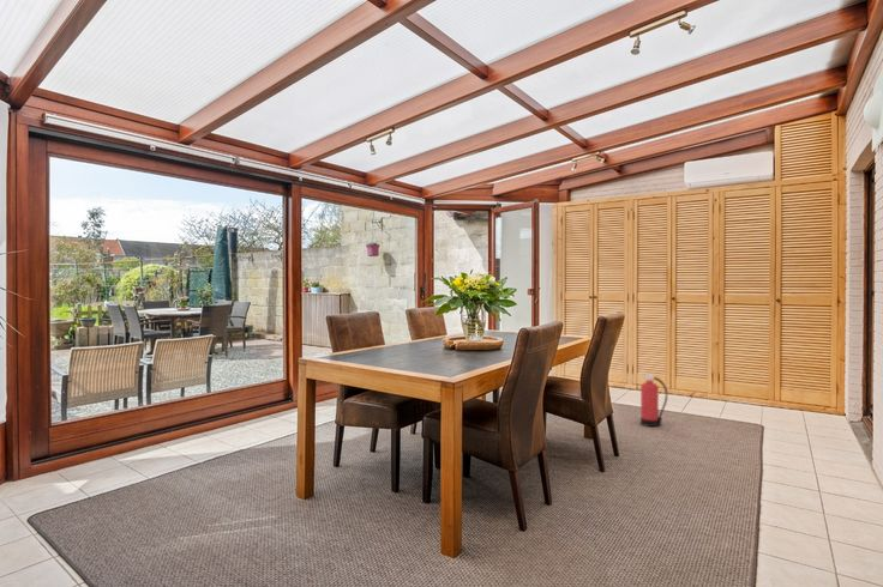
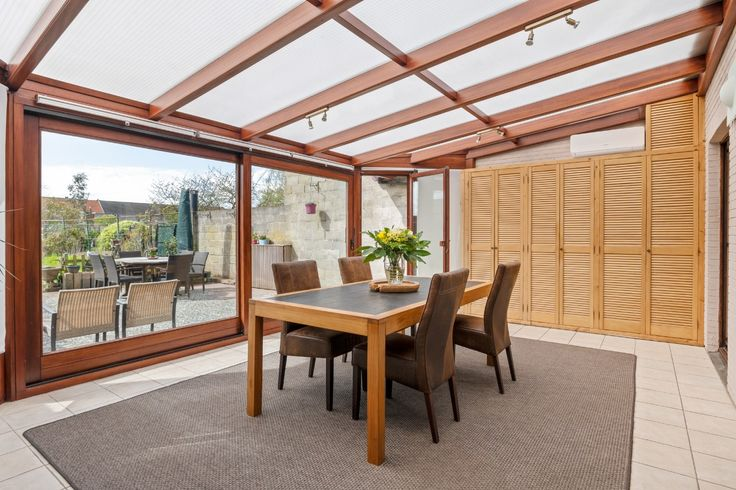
- fire extinguisher [636,368,668,428]
